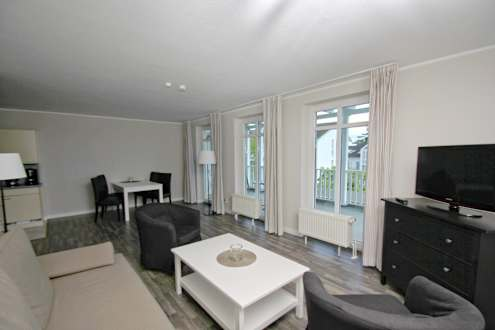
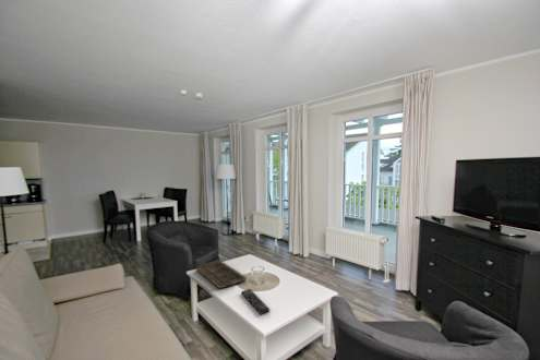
+ decorative tray [195,259,248,289]
+ remote control [241,288,271,315]
